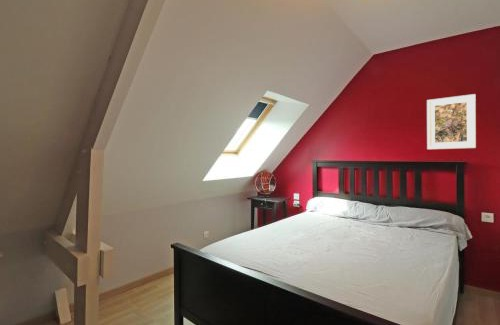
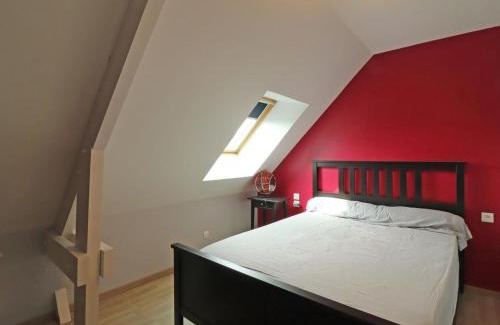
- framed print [426,93,477,150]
